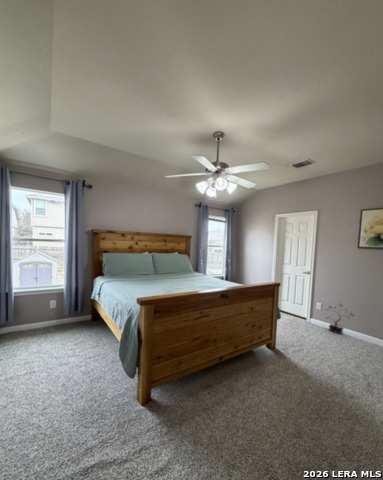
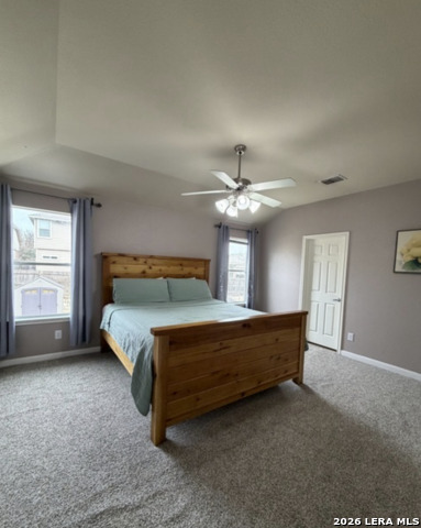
- potted plant [325,303,356,335]
